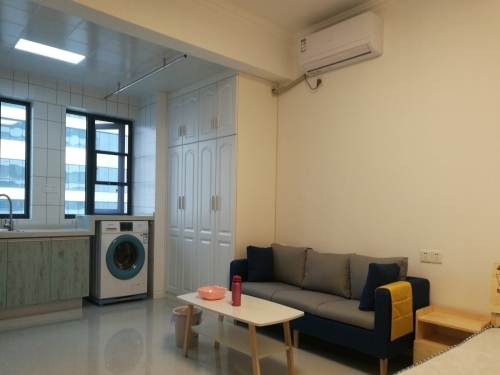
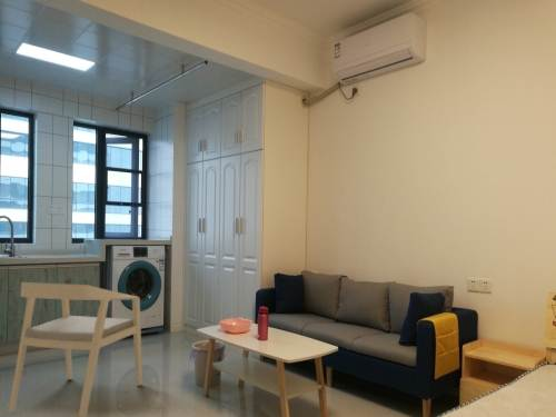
+ armchair [7,281,143,417]
